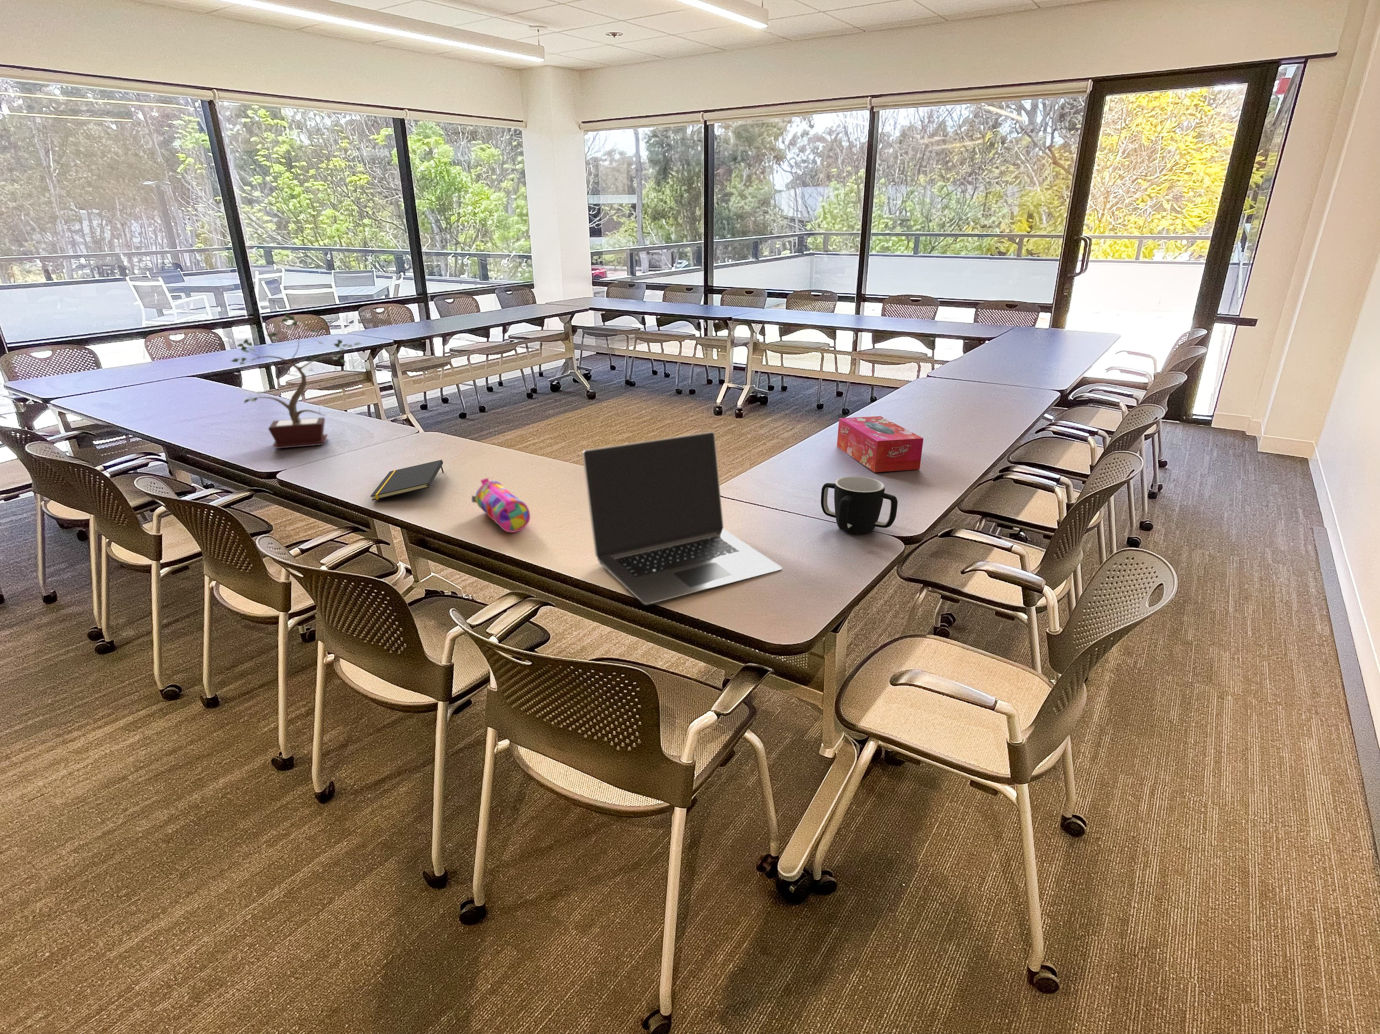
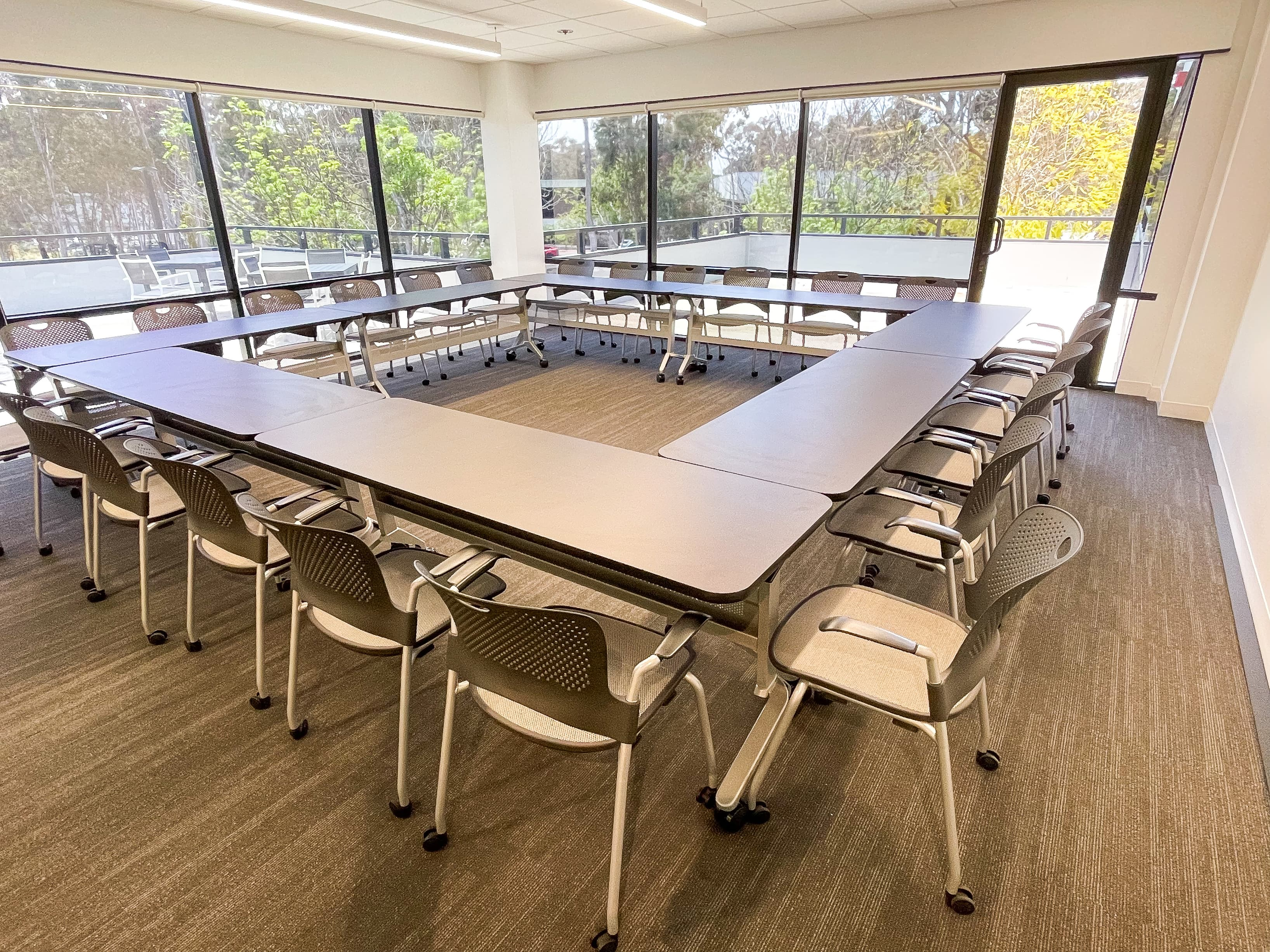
- laptop [582,431,782,605]
- tissue box [837,416,924,472]
- pencil case [472,478,530,533]
- potted plant [230,312,363,449]
- notepad [371,459,444,501]
- mug [820,476,898,534]
